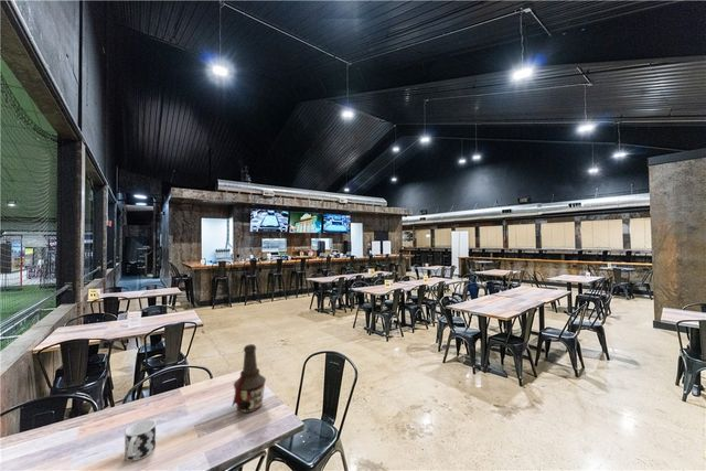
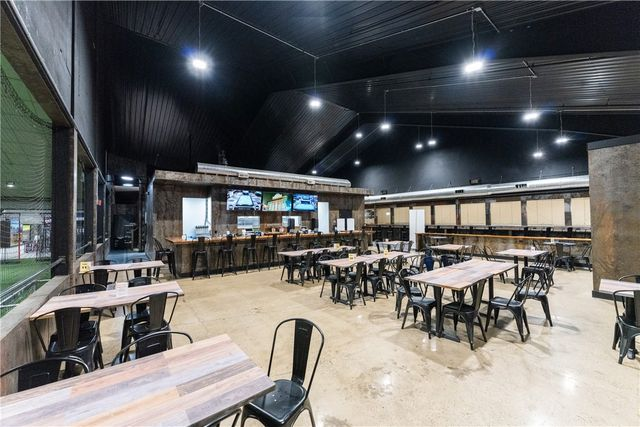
- bottle [231,343,267,414]
- cup [124,418,157,462]
